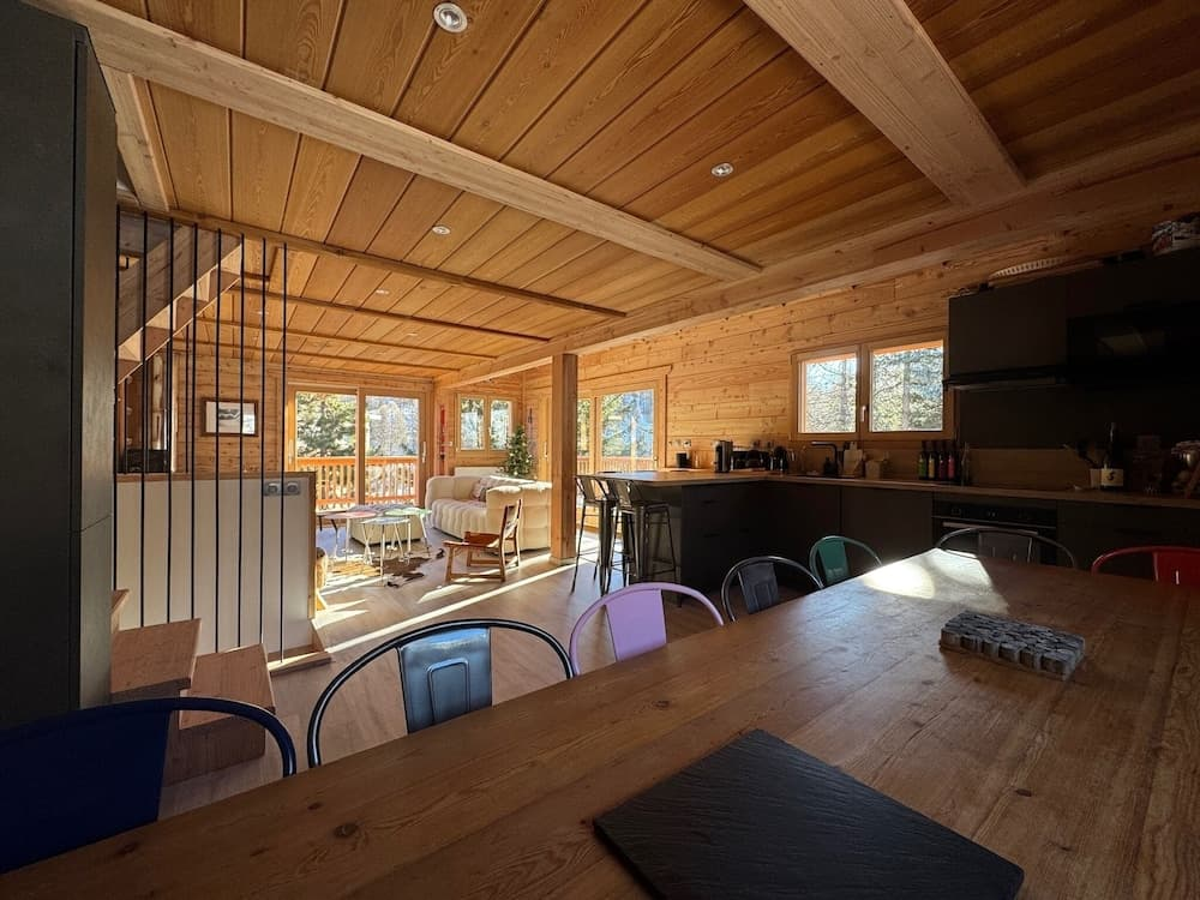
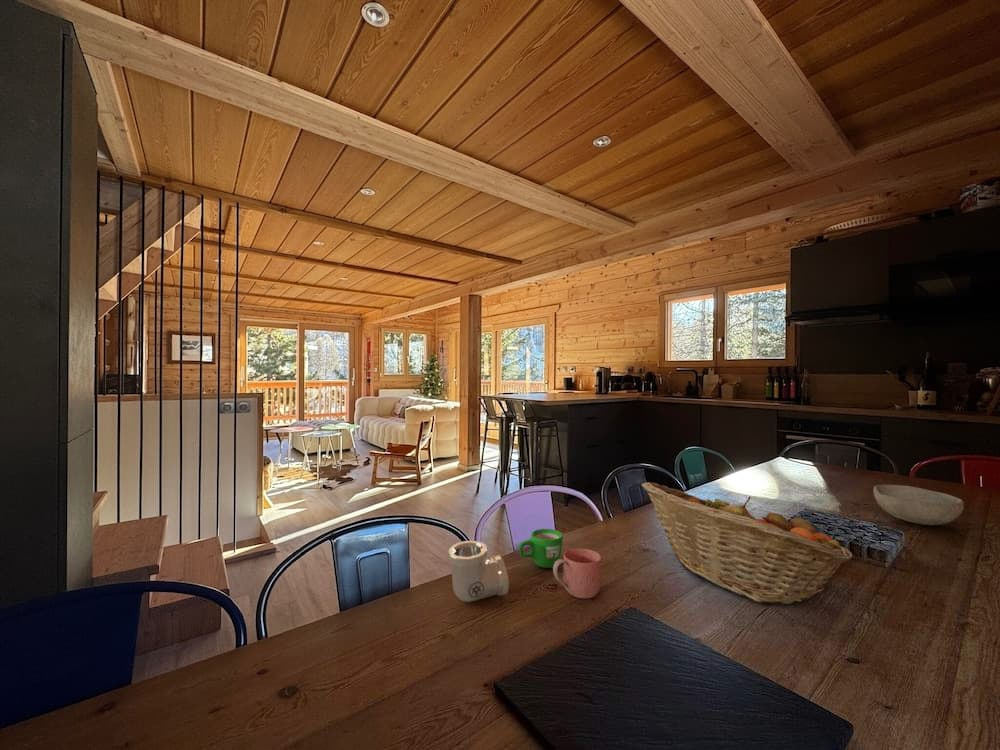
+ pipe fitting [448,540,510,603]
+ mug [518,528,564,569]
+ bowl [873,484,965,526]
+ fruit basket [640,481,854,606]
+ mug [552,547,602,599]
